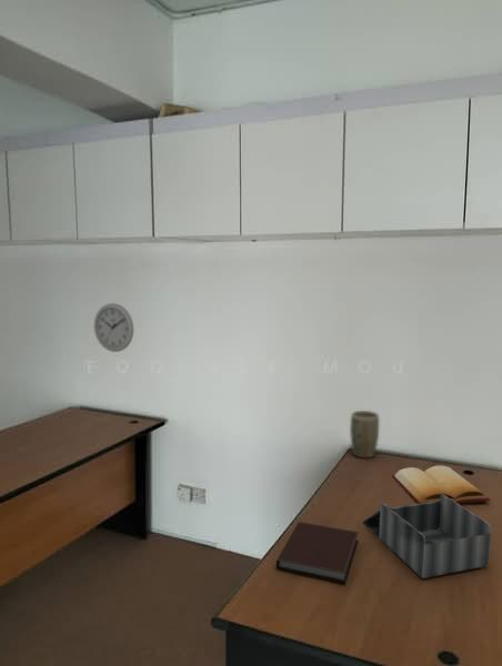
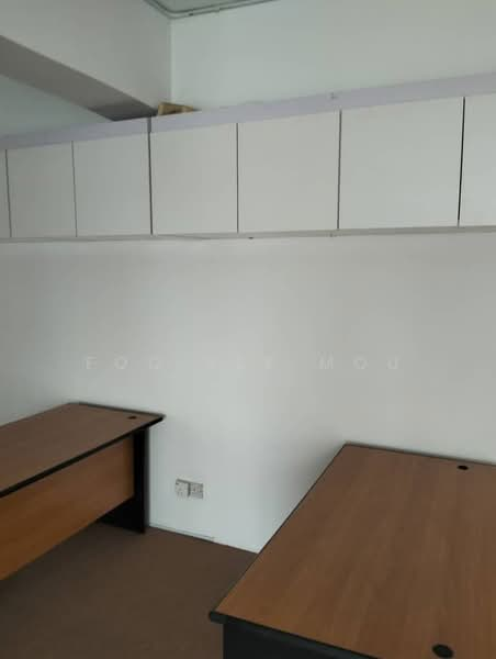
- bible [391,465,491,504]
- desk organizer [362,494,492,579]
- plant pot [349,410,380,460]
- wall clock [93,302,134,353]
- notebook [275,521,360,585]
